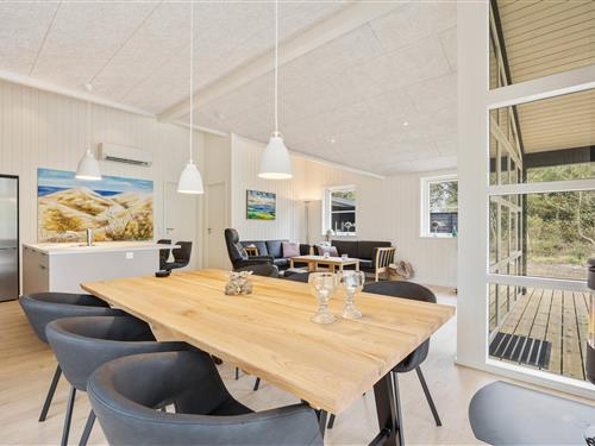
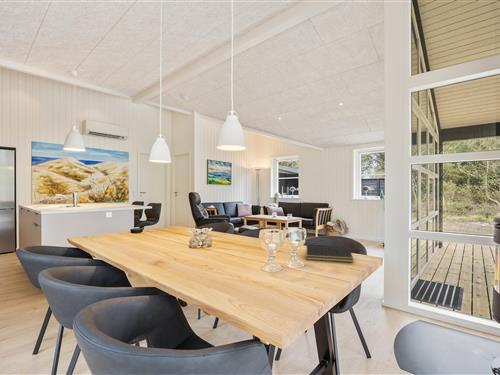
+ notepad [305,244,354,263]
